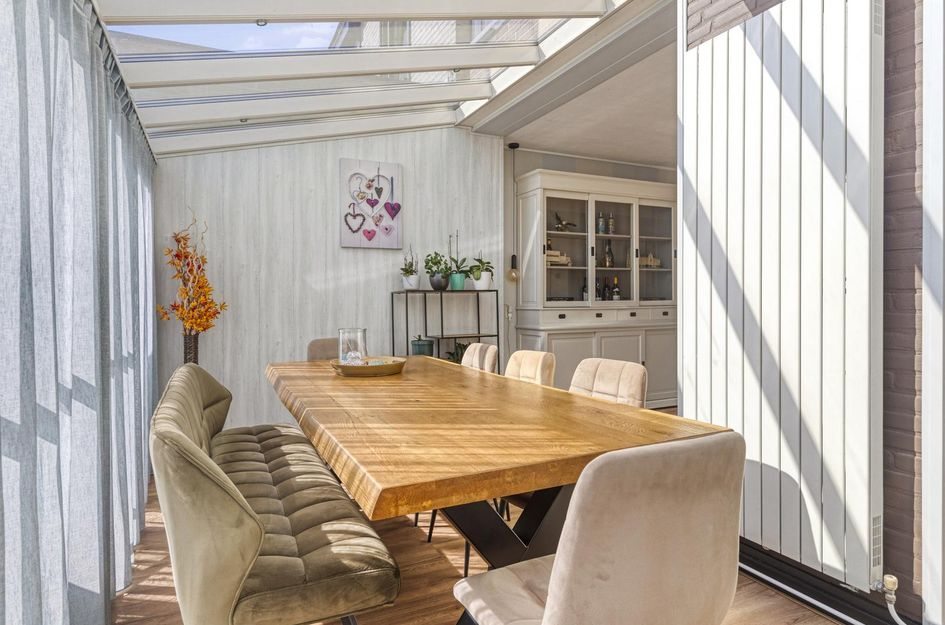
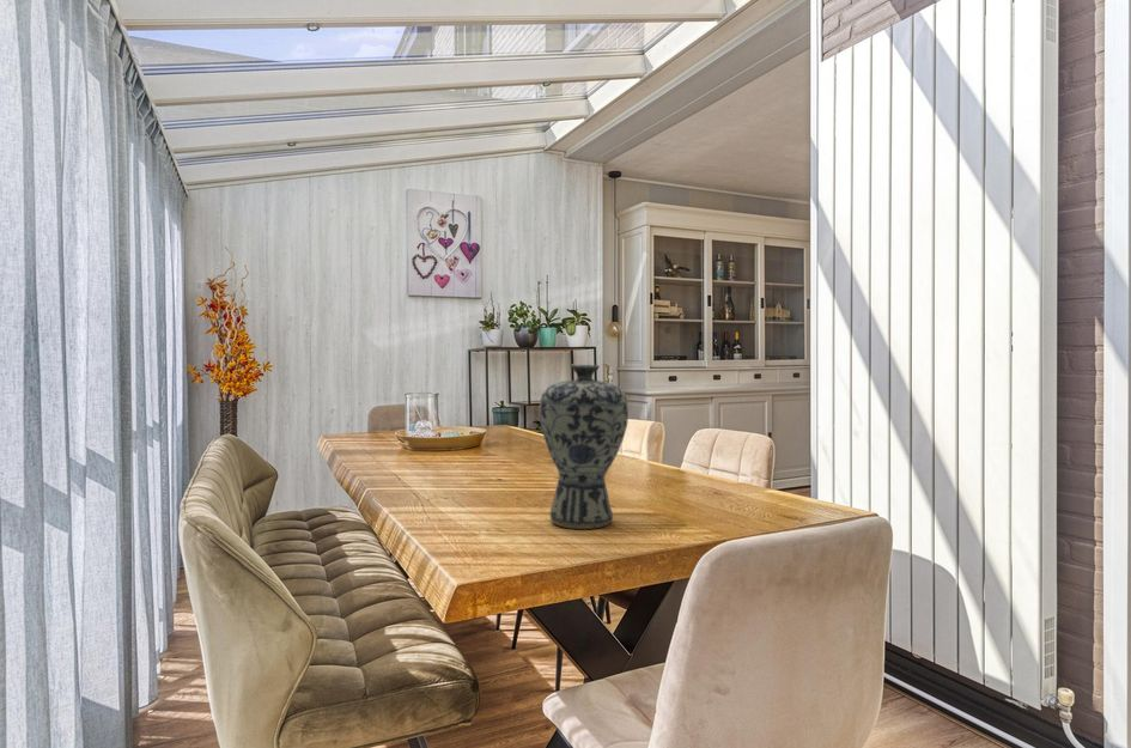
+ vase [539,363,630,530]
